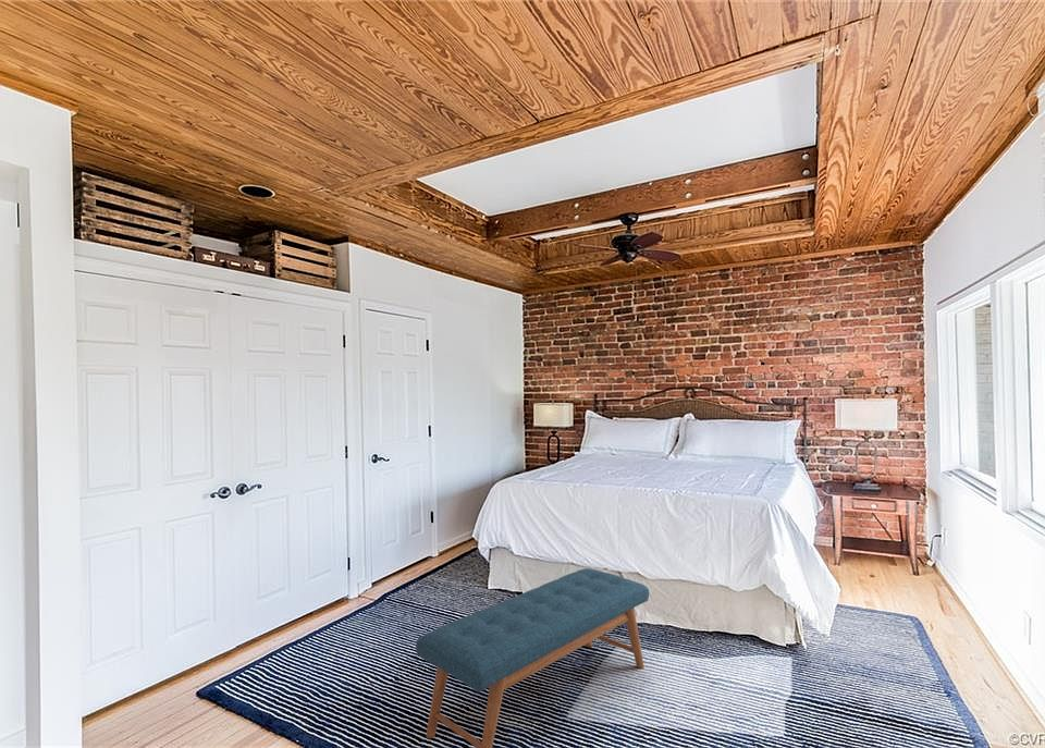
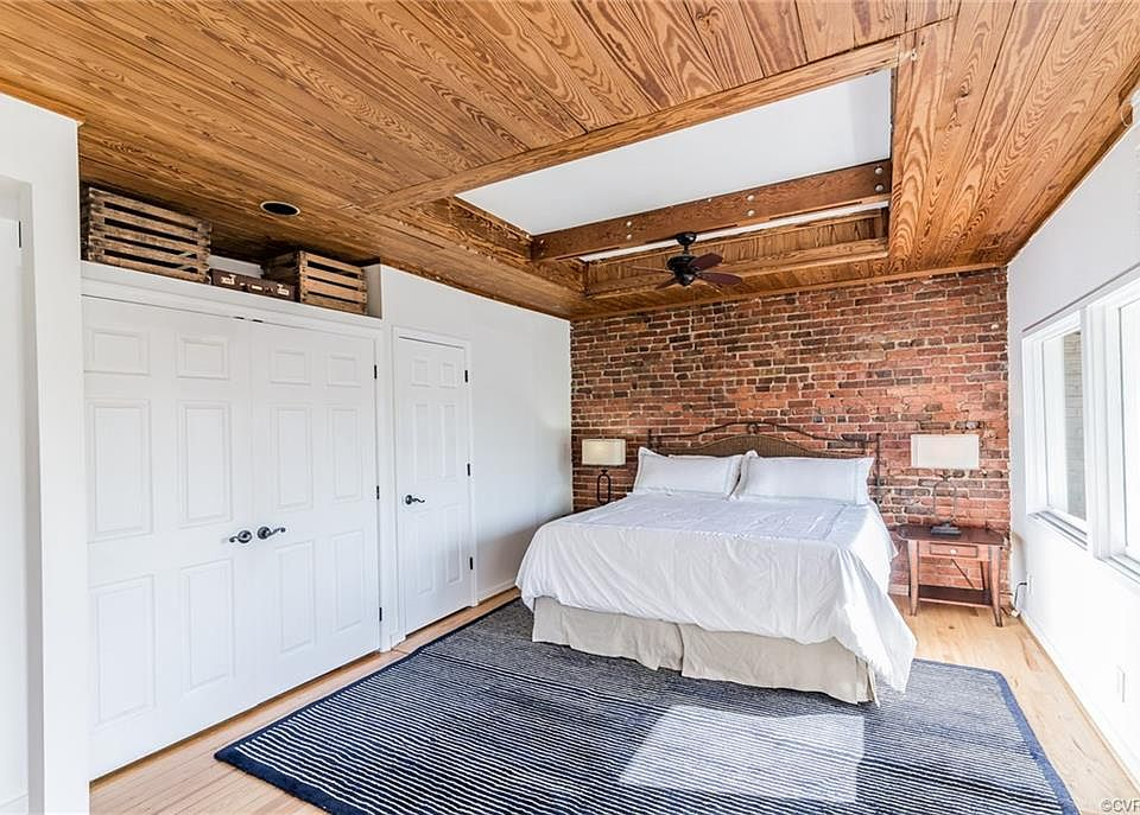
- bench [415,567,650,748]
